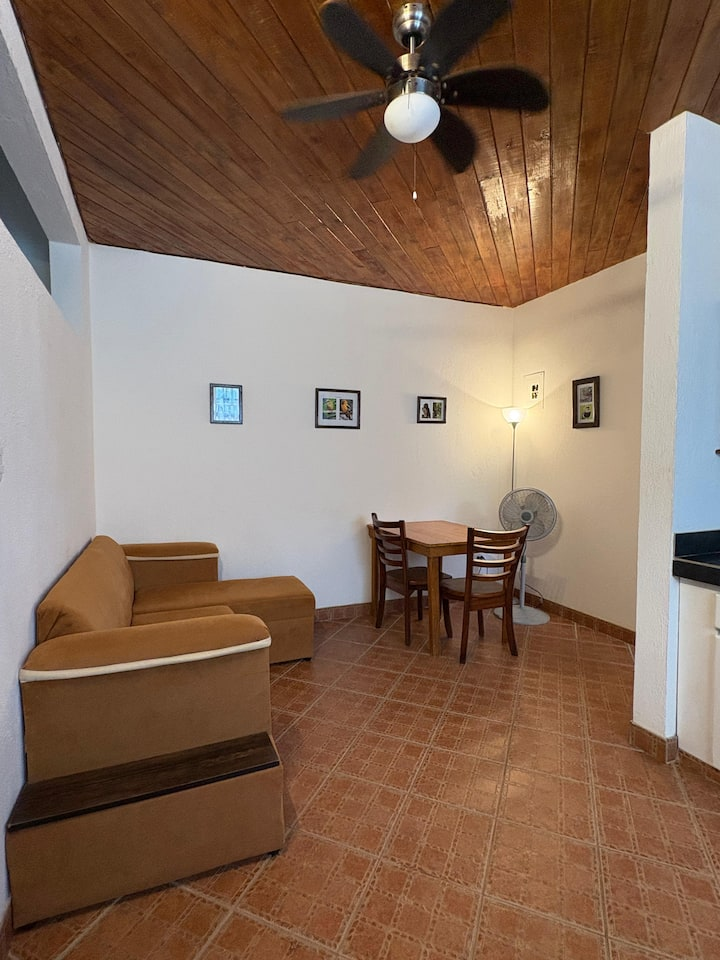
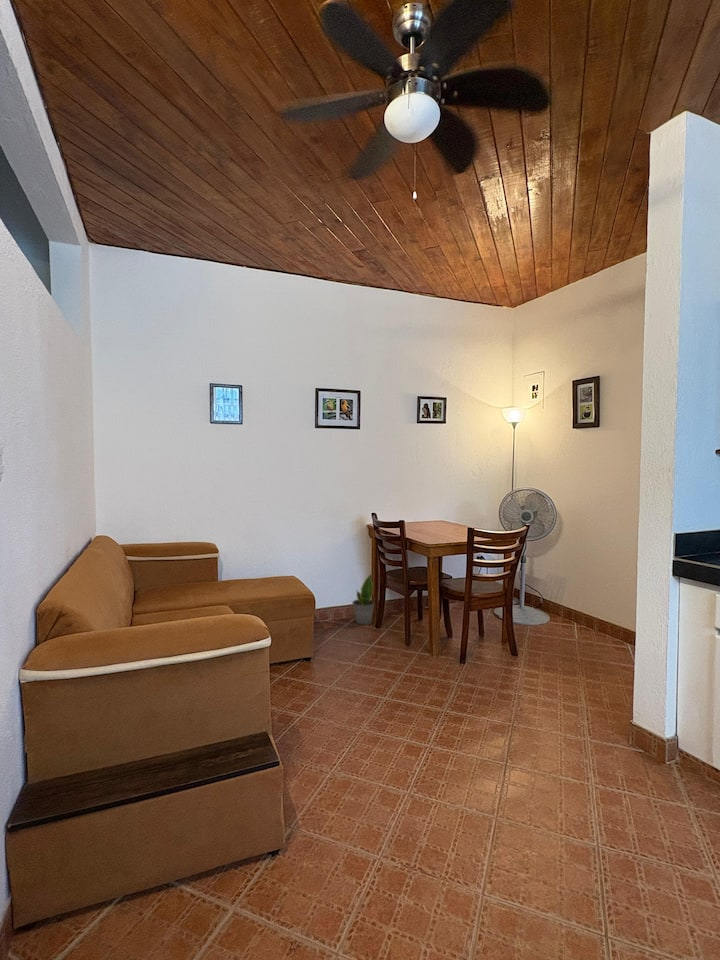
+ potted plant [351,573,376,626]
